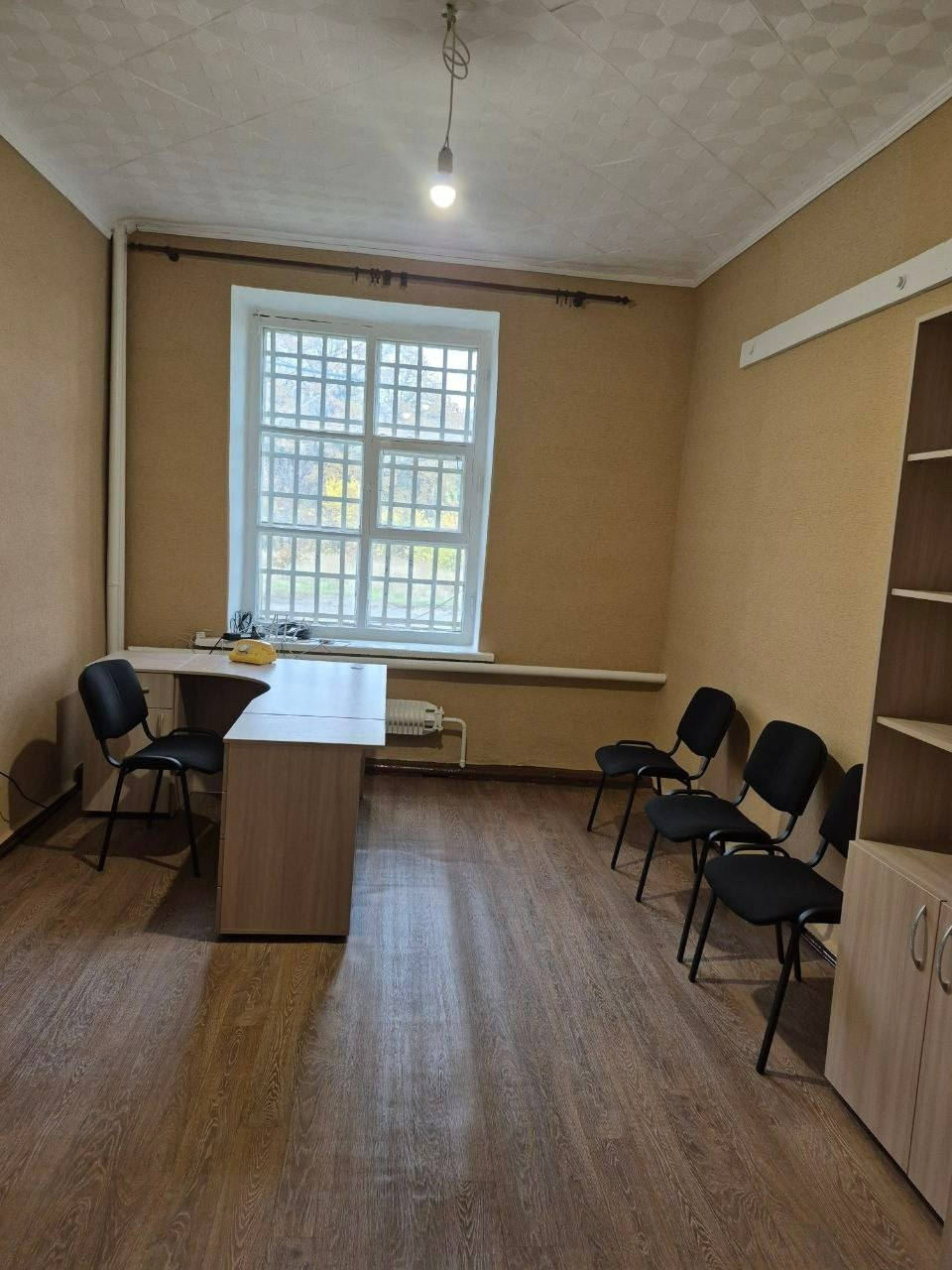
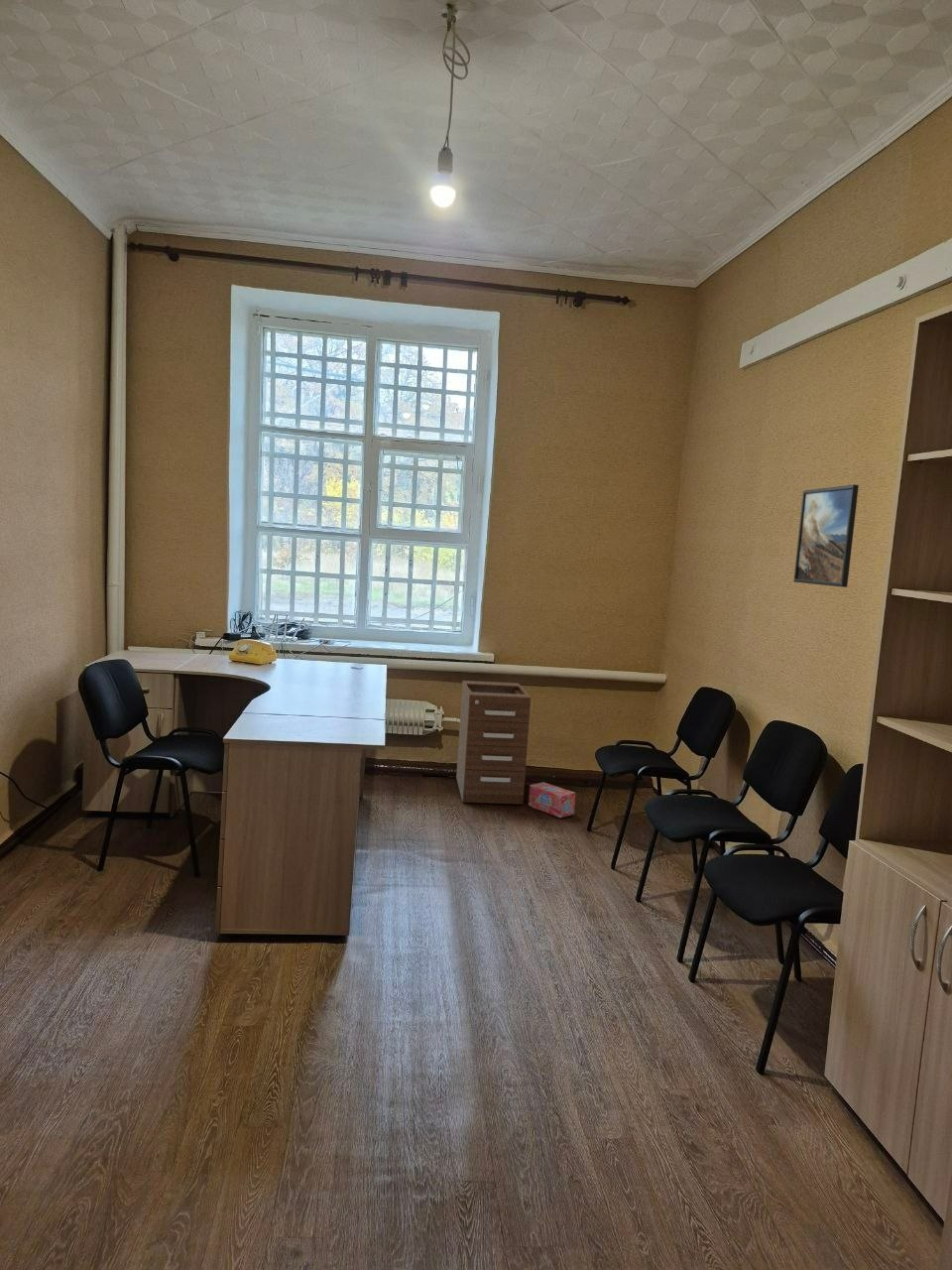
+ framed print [792,484,860,588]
+ box [528,781,576,819]
+ filing cabinet [455,680,532,806]
